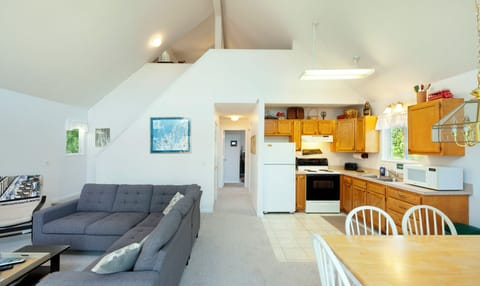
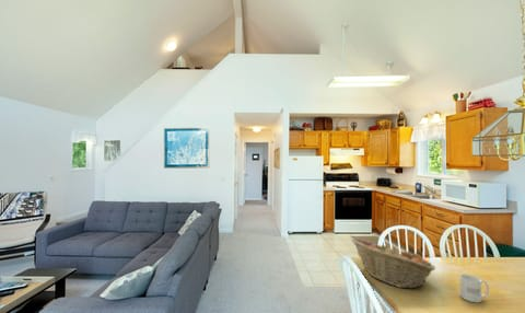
+ fruit basket [350,237,436,289]
+ mug [458,274,490,303]
